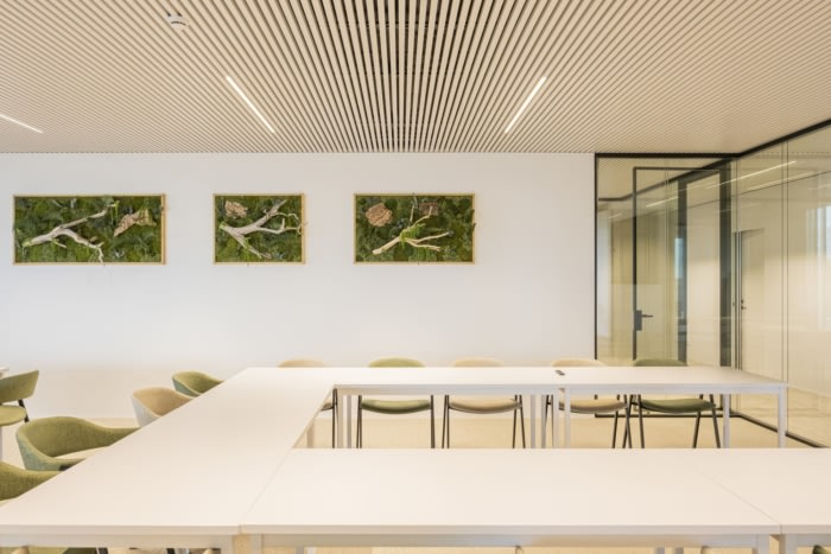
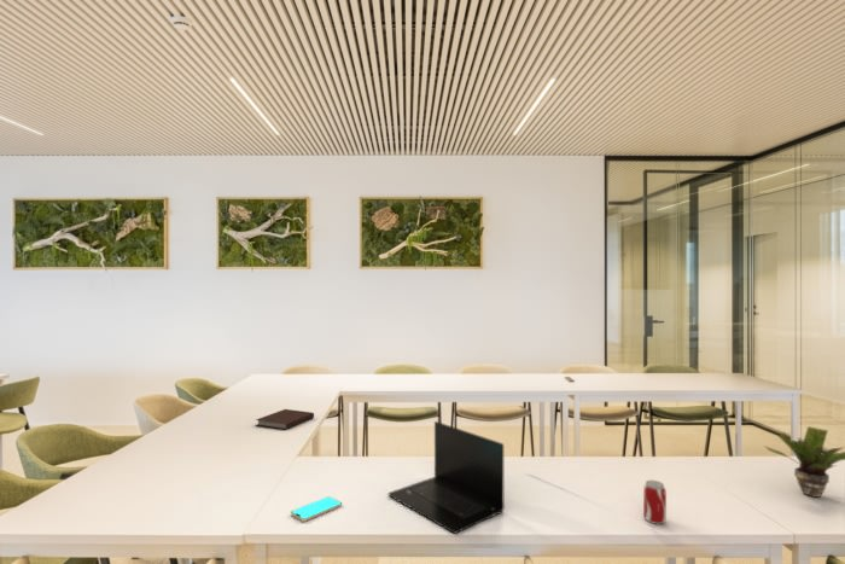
+ laptop [387,420,506,535]
+ beverage can [642,479,668,525]
+ notebook [255,408,315,431]
+ potted plant [763,425,845,499]
+ smartphone [290,495,343,523]
